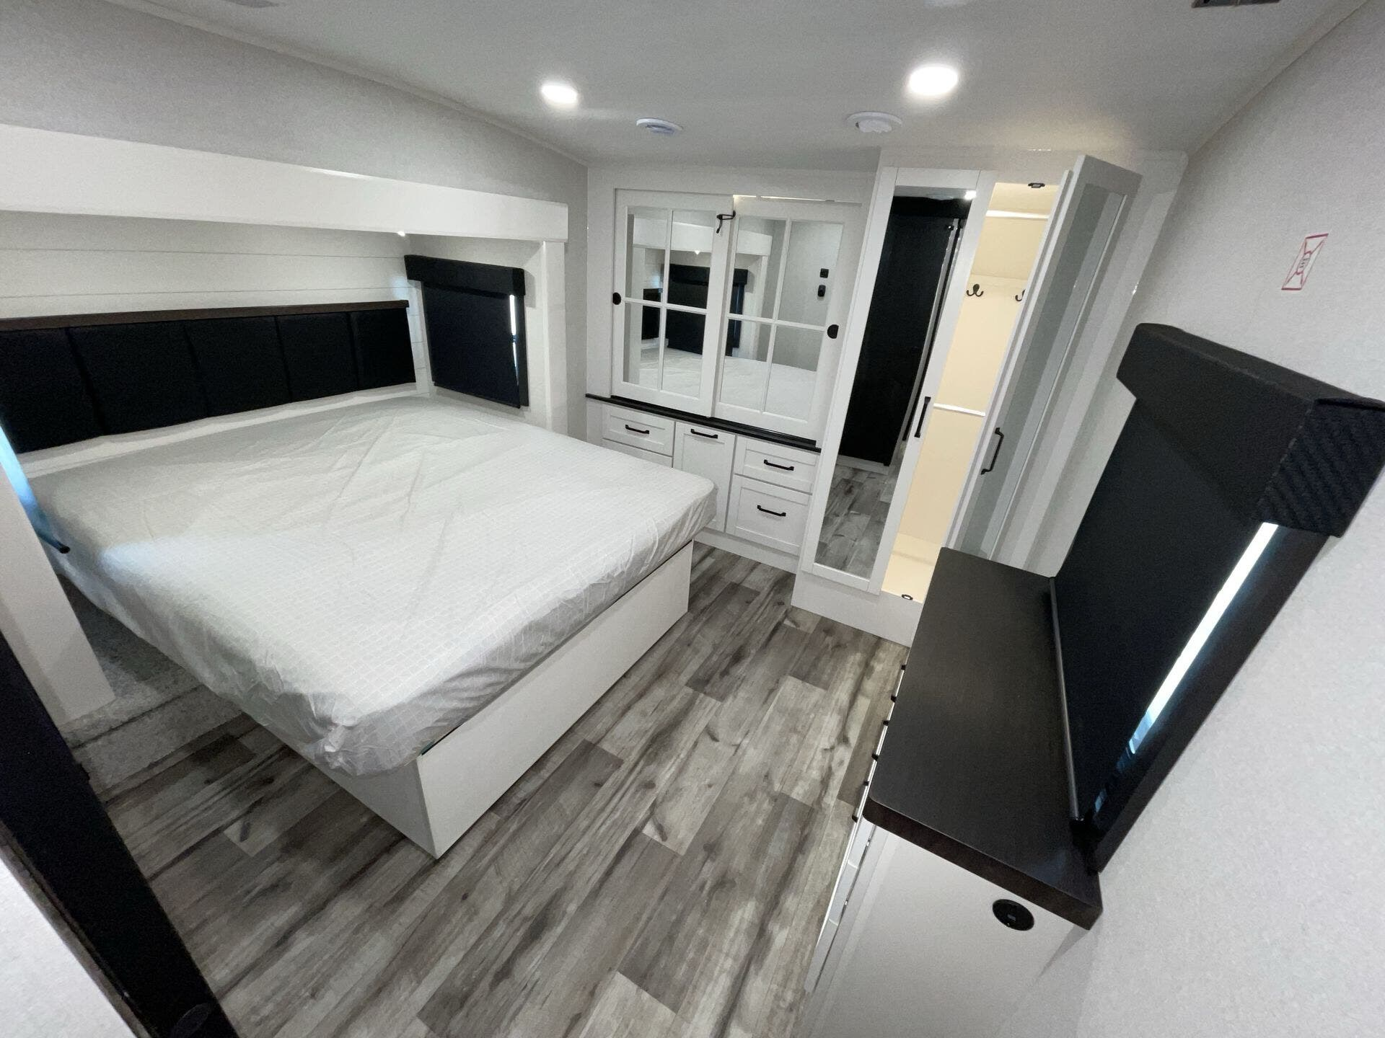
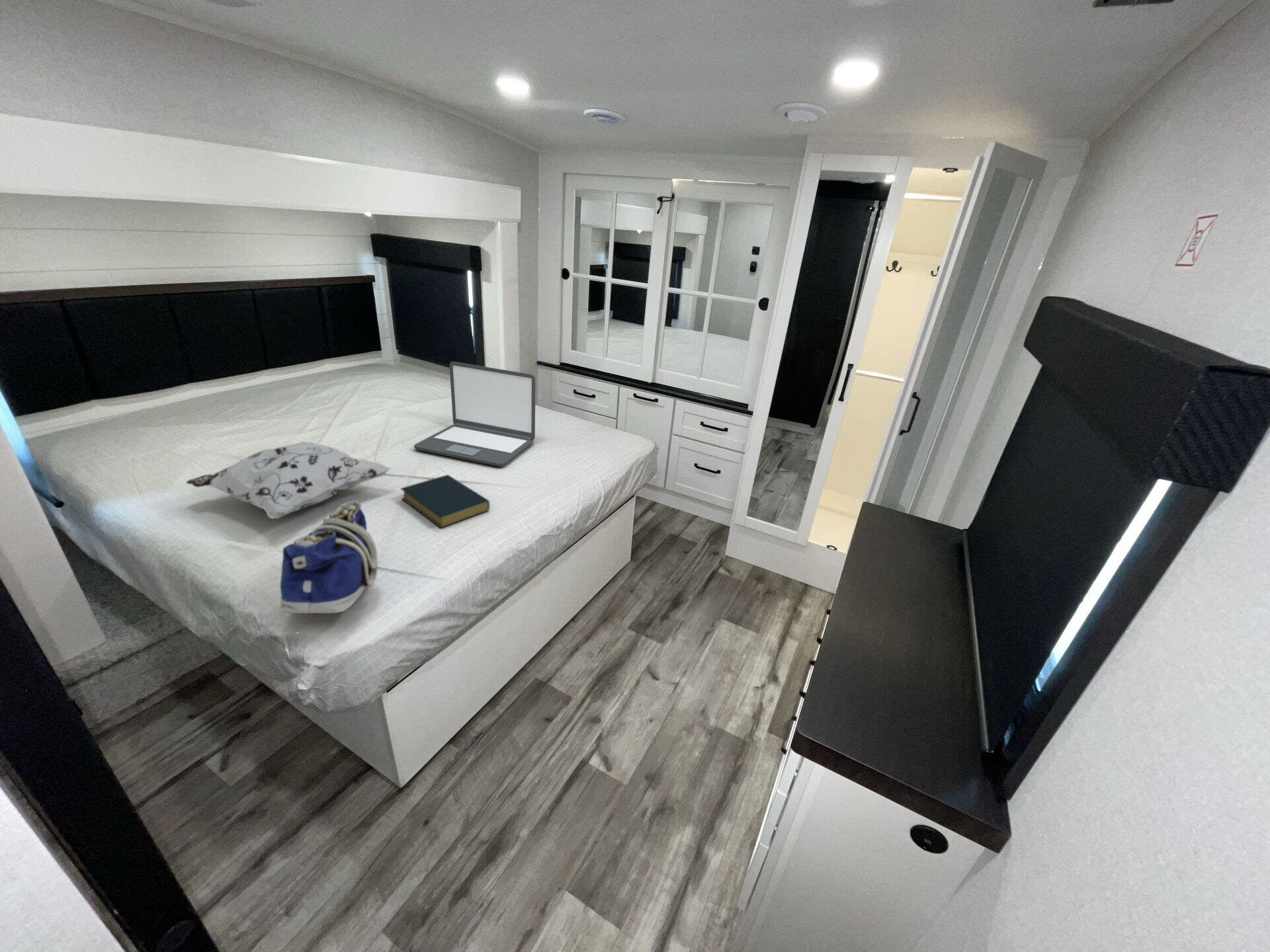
+ tote bag [278,499,378,614]
+ hardback book [400,474,490,529]
+ laptop [413,361,536,467]
+ decorative pillow [185,441,392,520]
